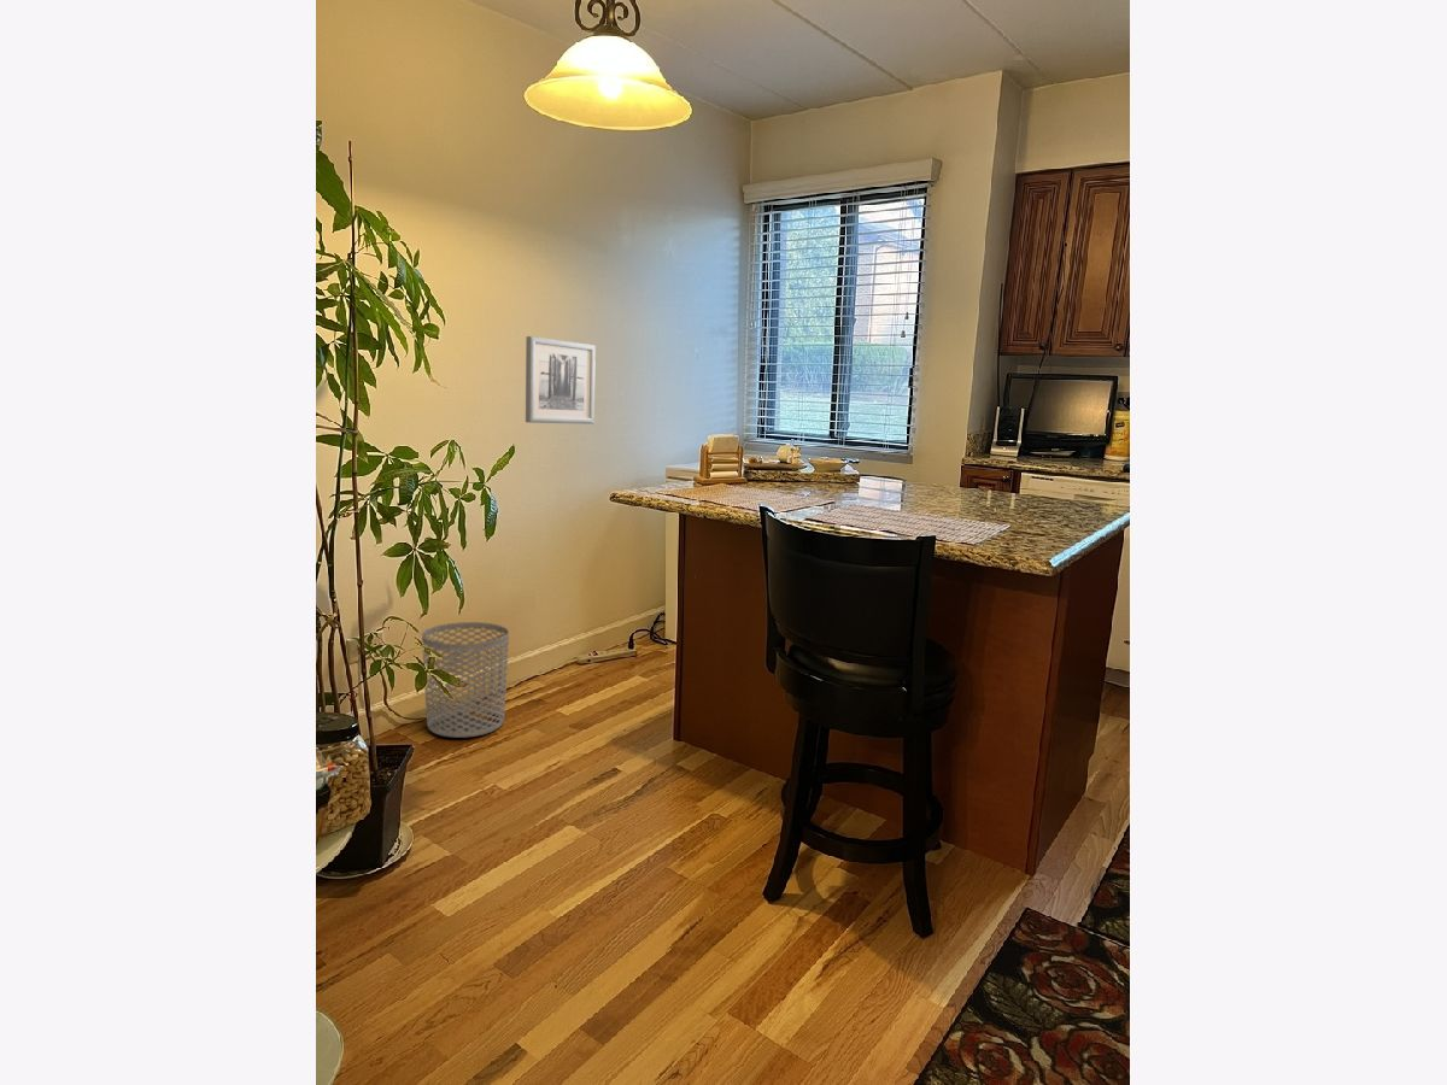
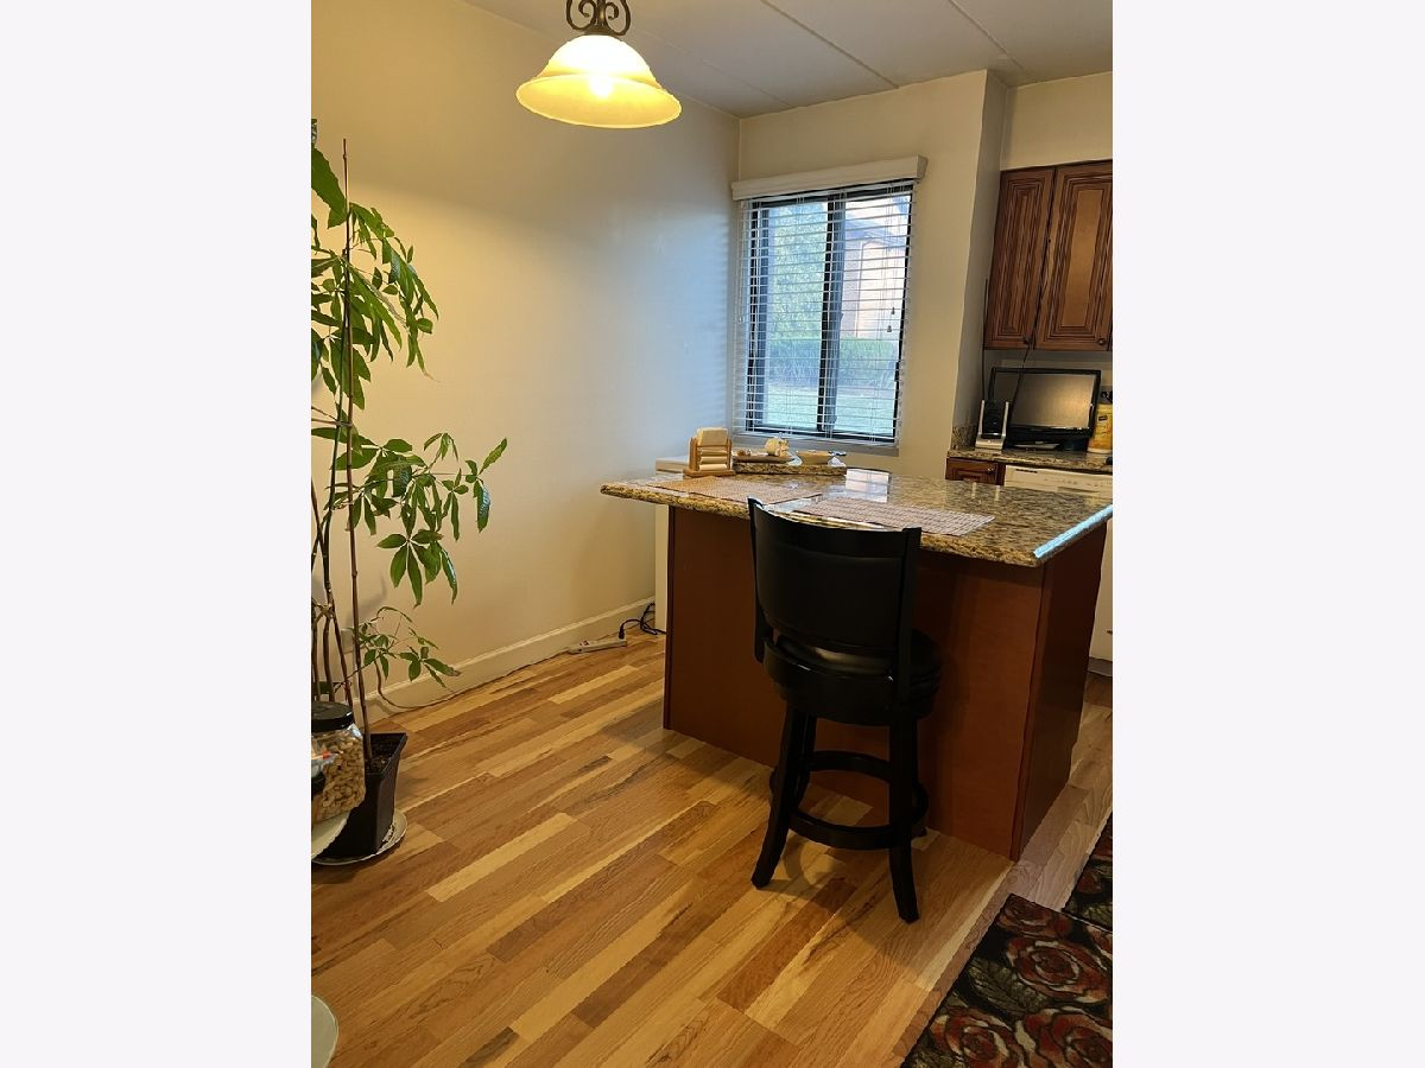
- waste bin [421,621,510,739]
- wall art [525,335,597,426]
